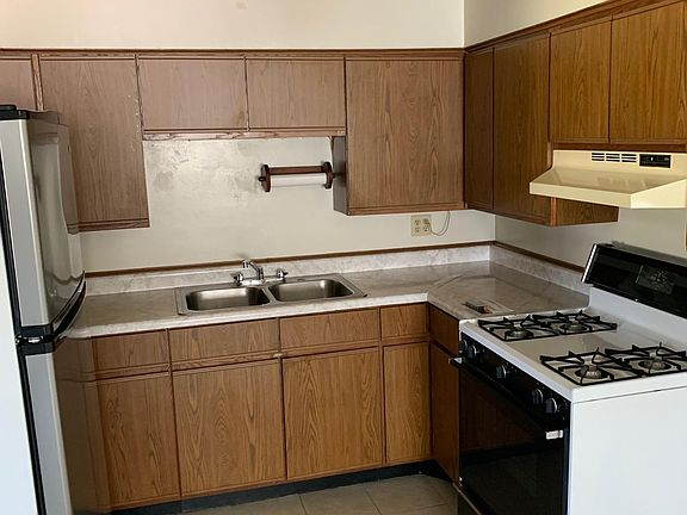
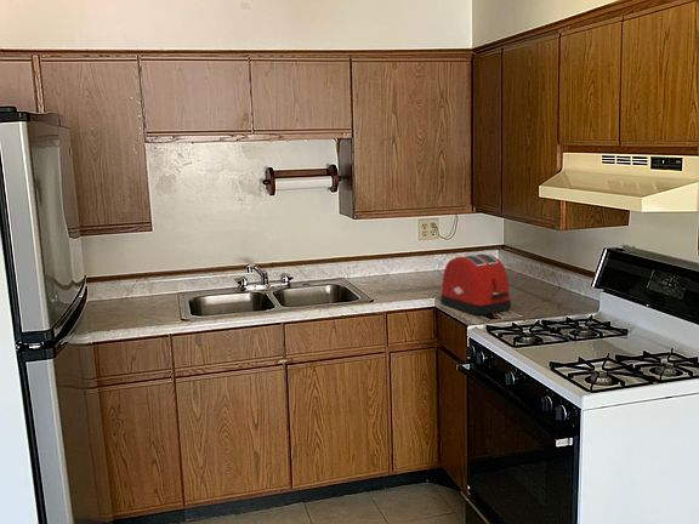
+ toaster [439,252,512,317]
